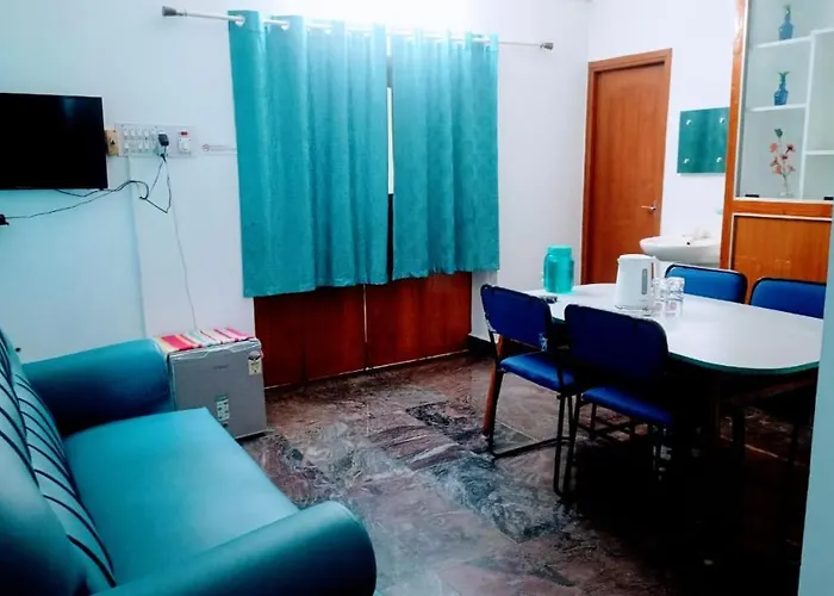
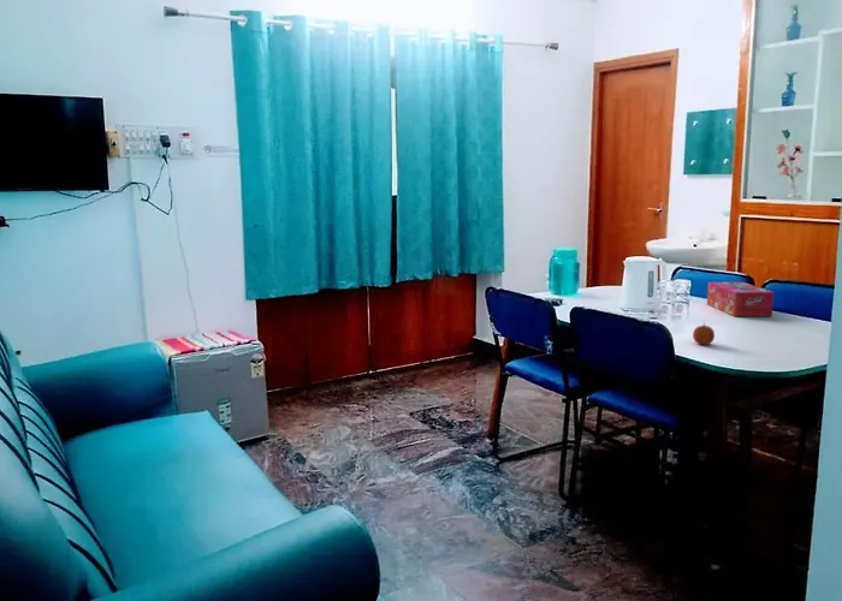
+ fruit [692,322,716,346]
+ tissue box [706,281,775,317]
